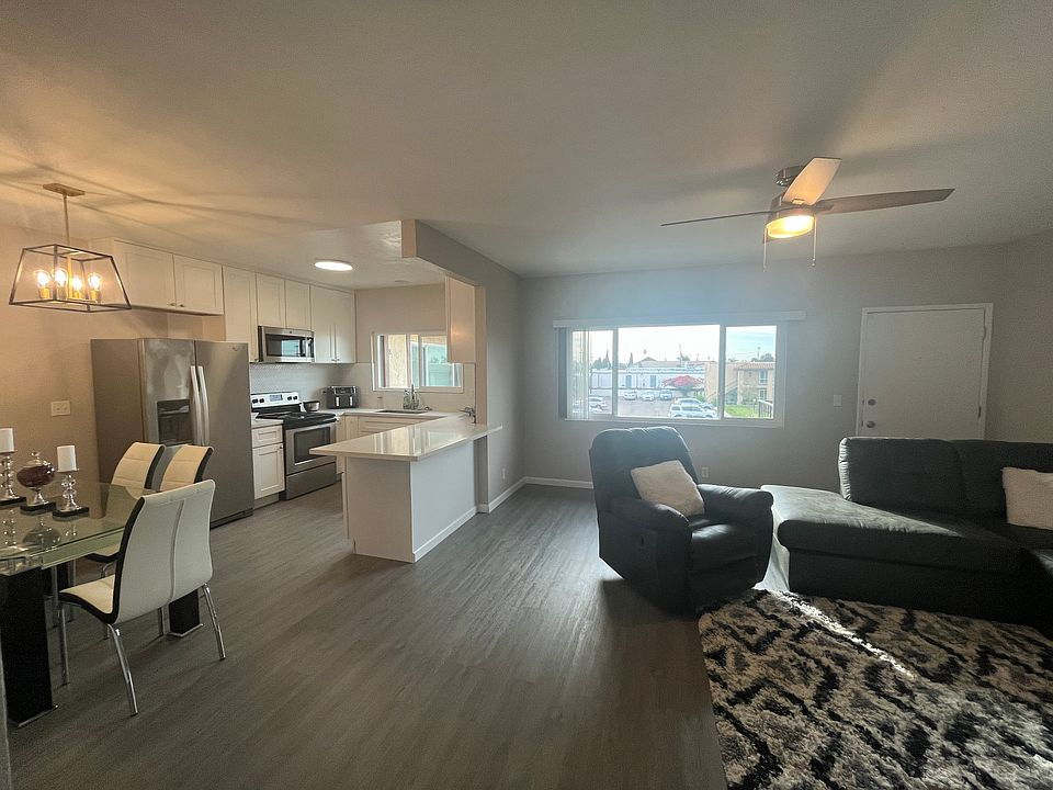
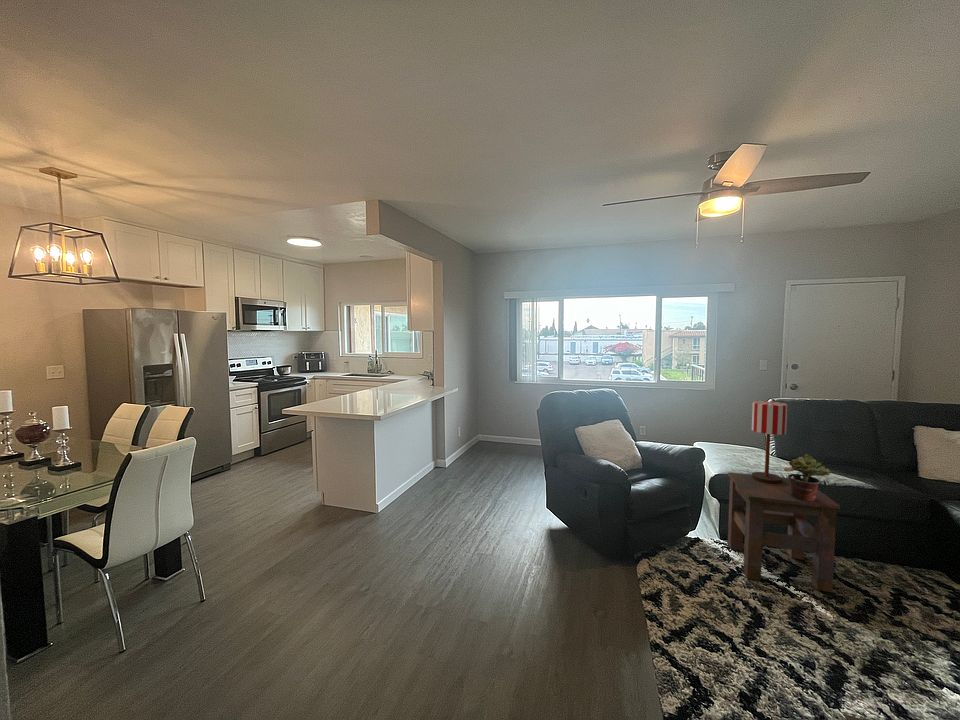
+ table lamp [751,400,788,484]
+ potted plant [783,453,832,501]
+ side table [727,471,841,593]
